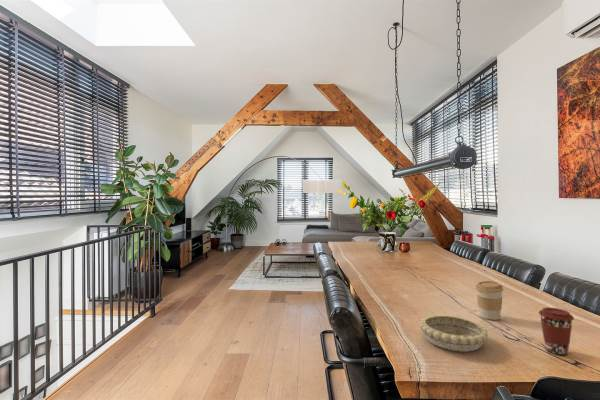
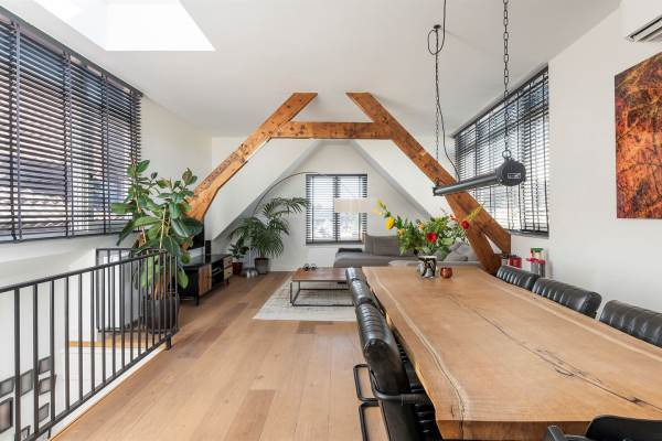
- decorative bowl [419,314,489,352]
- coffee cup [538,306,575,356]
- coffee cup [474,280,504,321]
